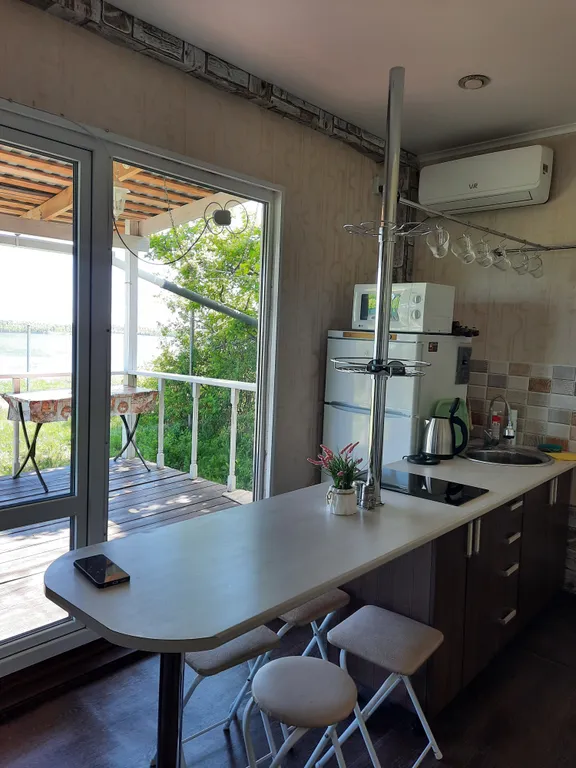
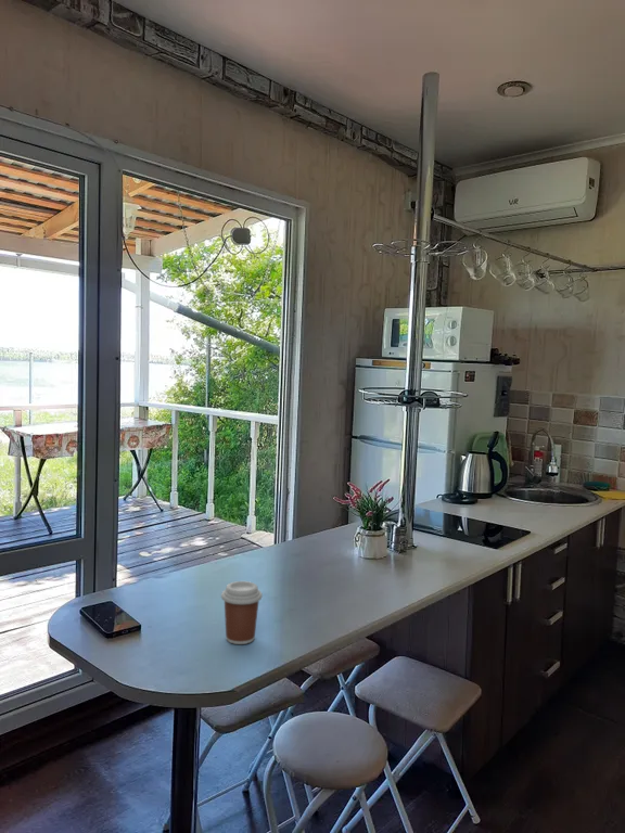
+ coffee cup [220,580,264,645]
